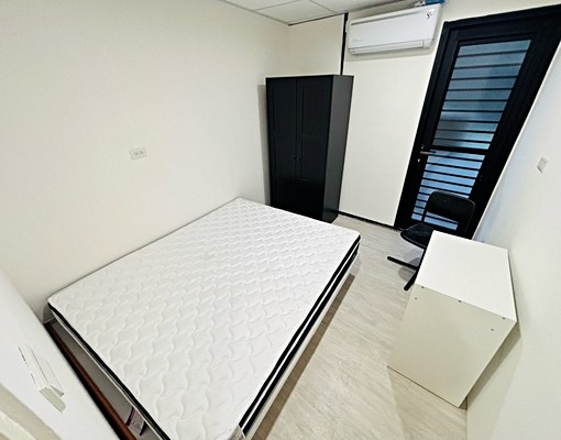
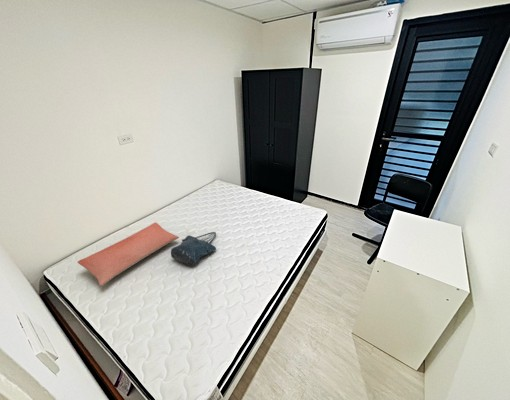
+ pillow [77,221,180,287]
+ tote bag [170,231,217,267]
